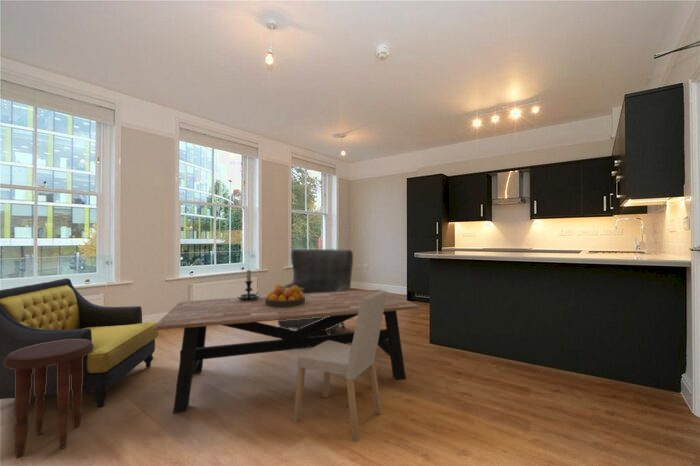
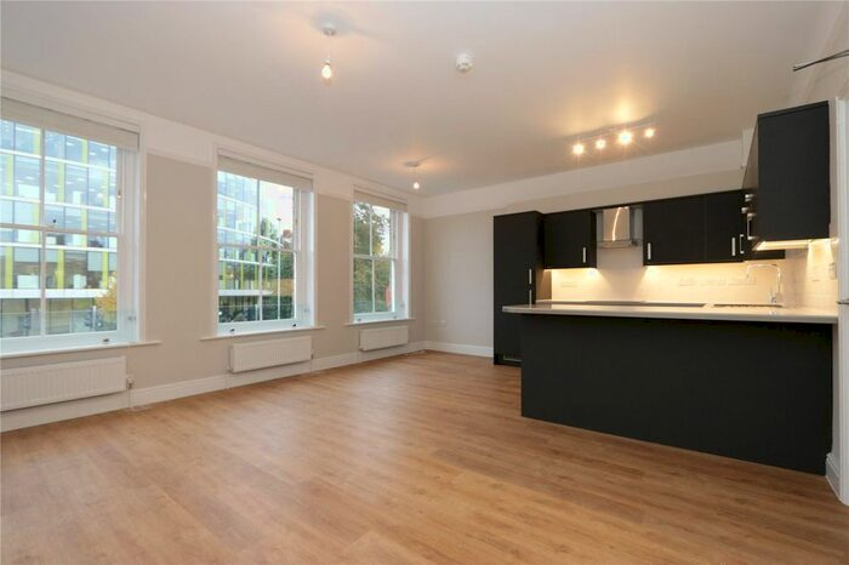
- fruit bowl [265,284,305,308]
- candle holder [237,269,261,301]
- dining table [154,289,420,415]
- side table [3,339,94,460]
- armchair [0,277,159,409]
- chair [276,248,354,335]
- dining chair [292,289,388,443]
